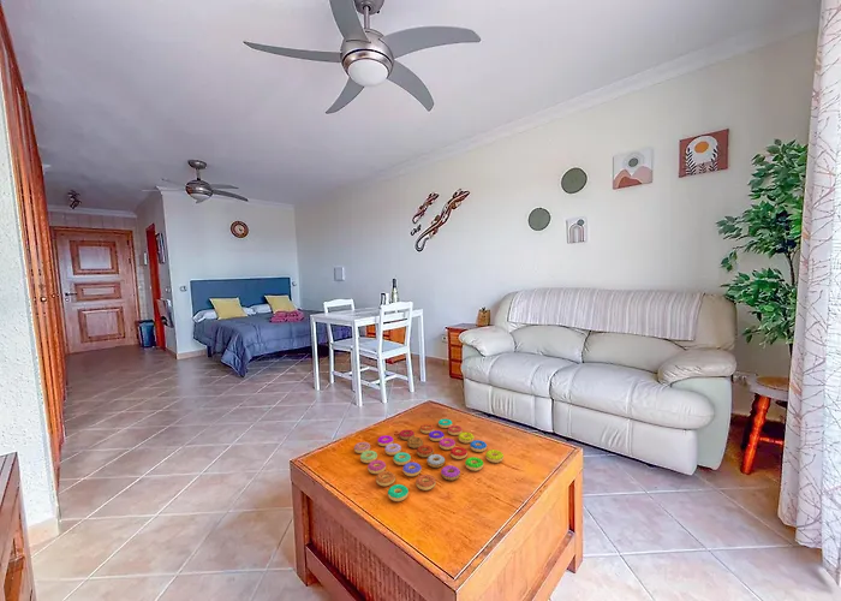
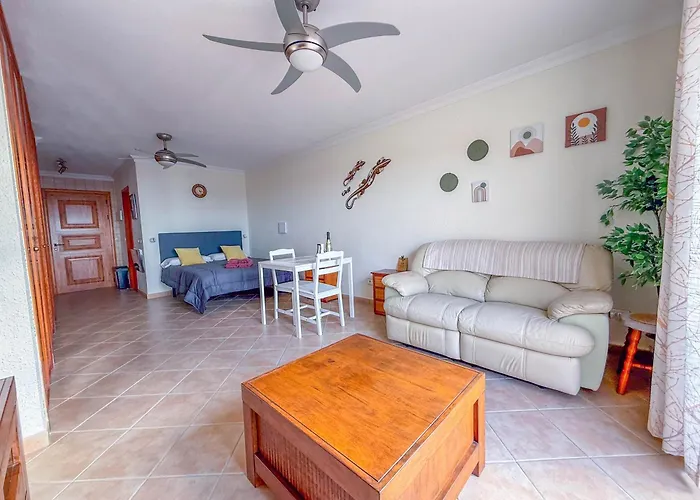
- board game [353,418,505,502]
